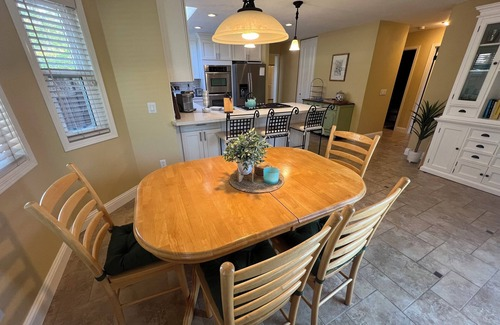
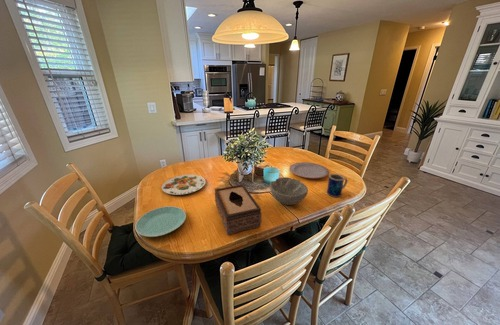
+ bowl [269,176,309,206]
+ plate [134,205,187,238]
+ plate [289,161,330,179]
+ plate [161,174,207,196]
+ tissue box [214,184,262,236]
+ mug [326,173,348,198]
